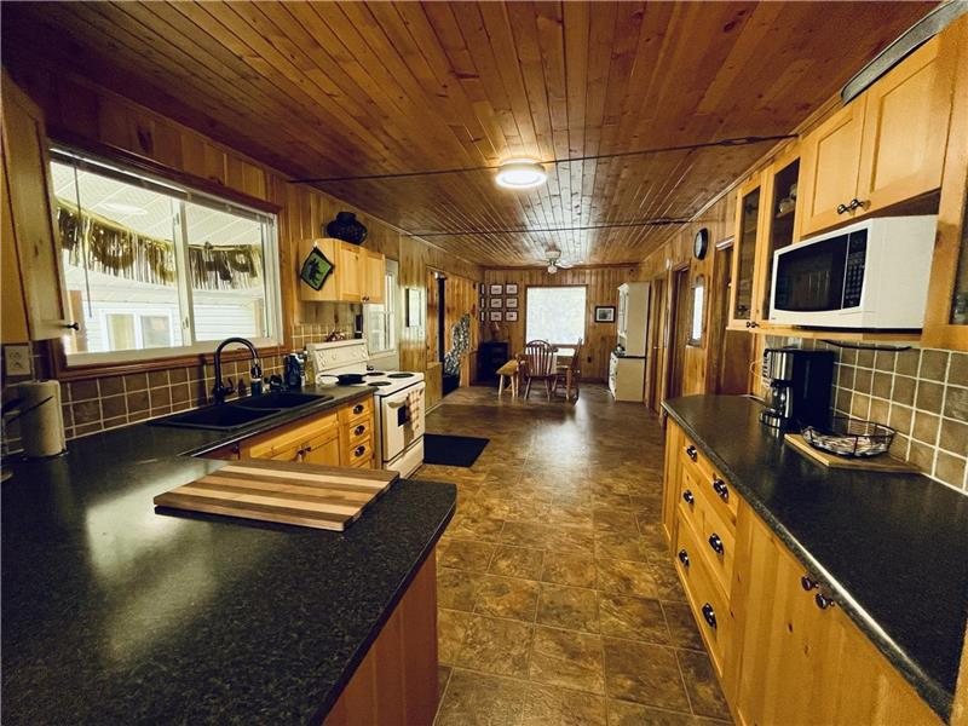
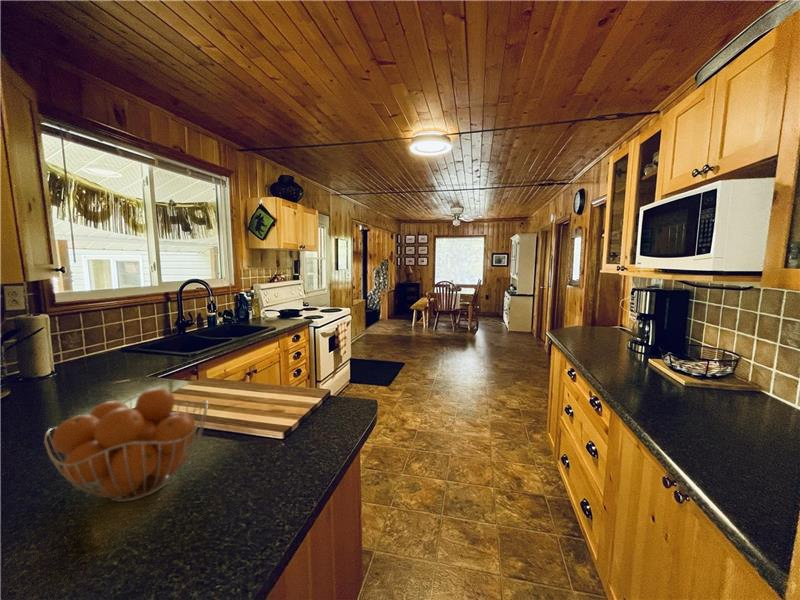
+ fruit basket [43,387,209,503]
